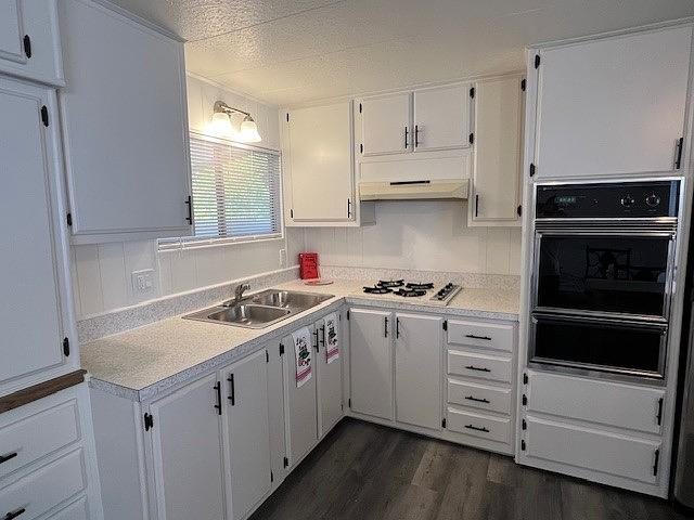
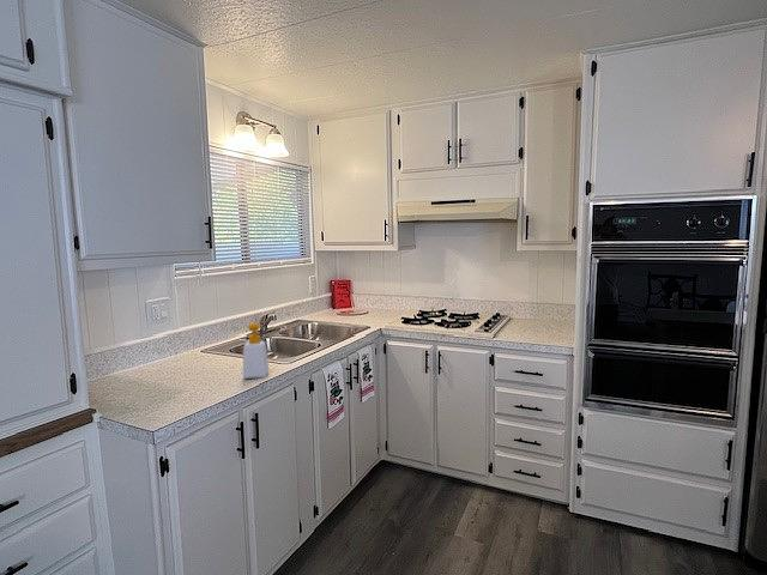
+ soap bottle [242,322,270,380]
